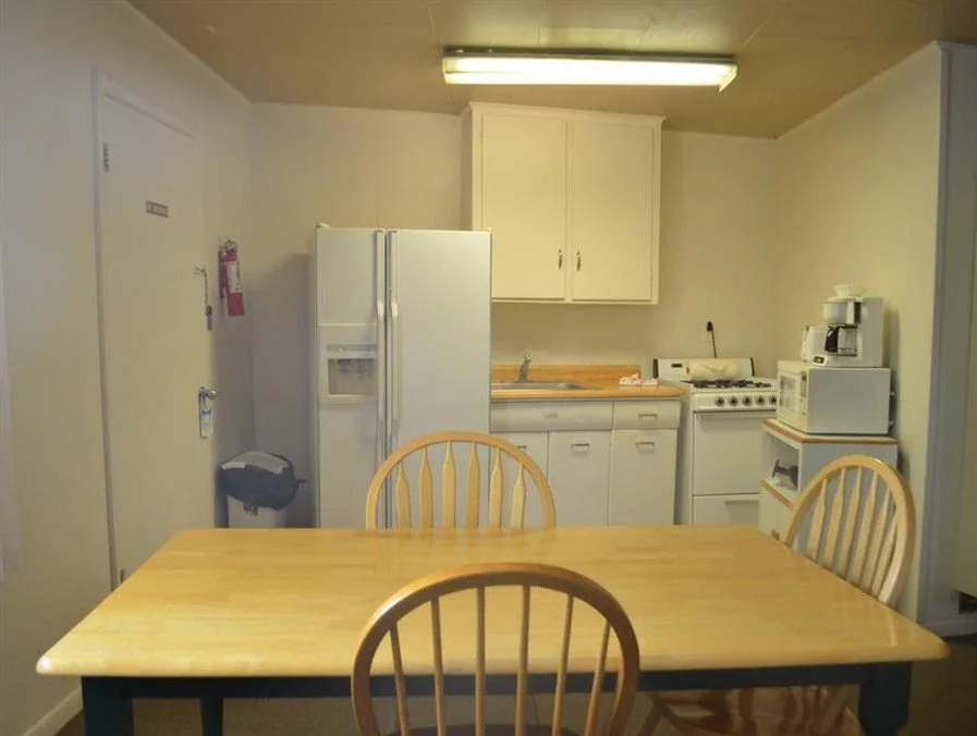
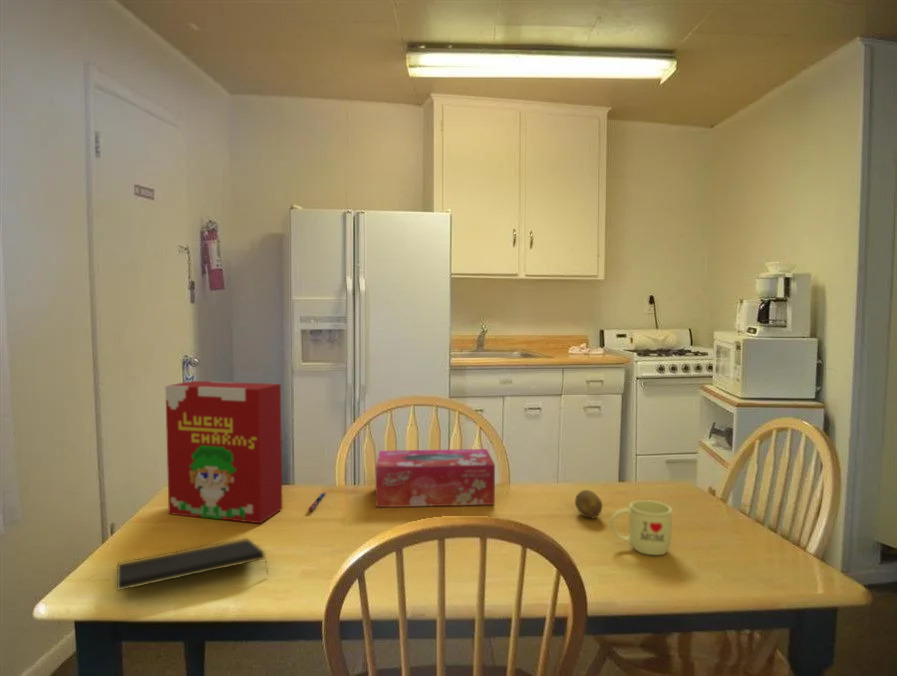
+ cereal box [164,380,283,524]
+ pen [307,491,327,512]
+ mug [609,499,673,556]
+ notepad [116,537,269,592]
+ tissue box [375,448,496,508]
+ fruit [574,489,603,519]
